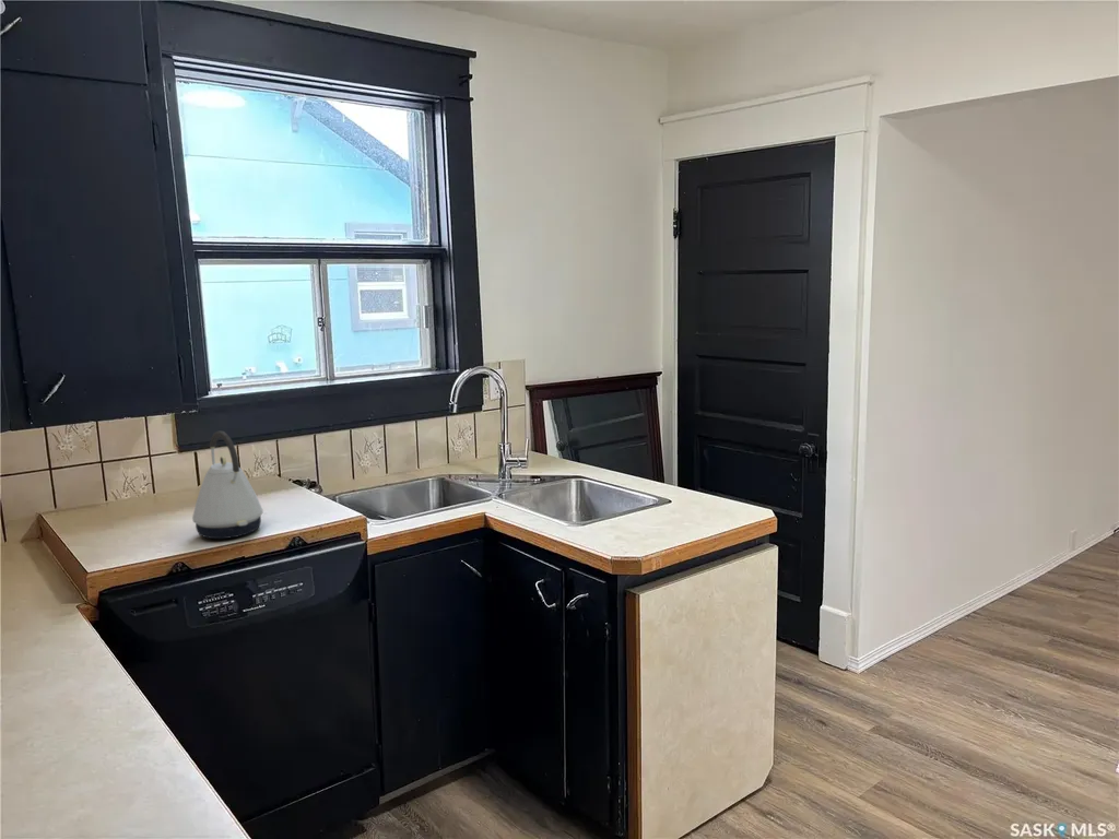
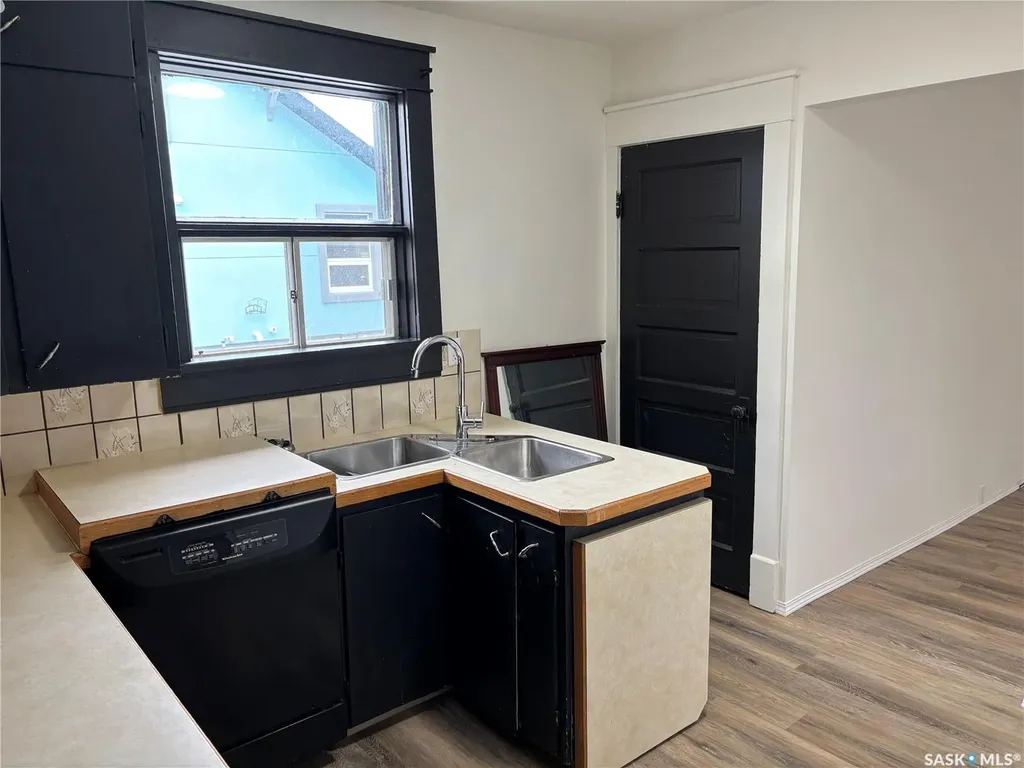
- kettle [191,430,264,540]
